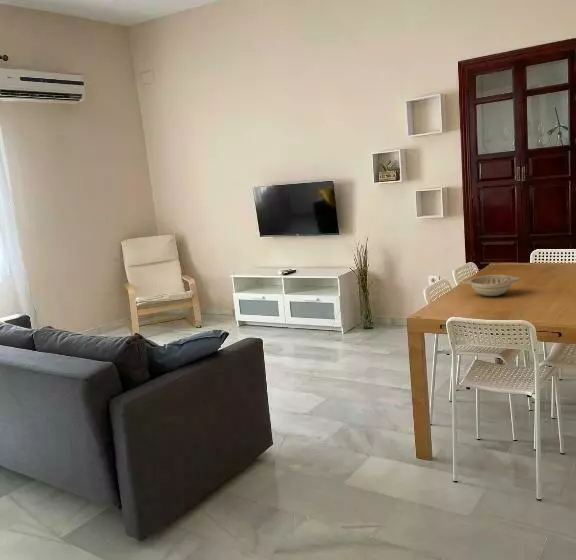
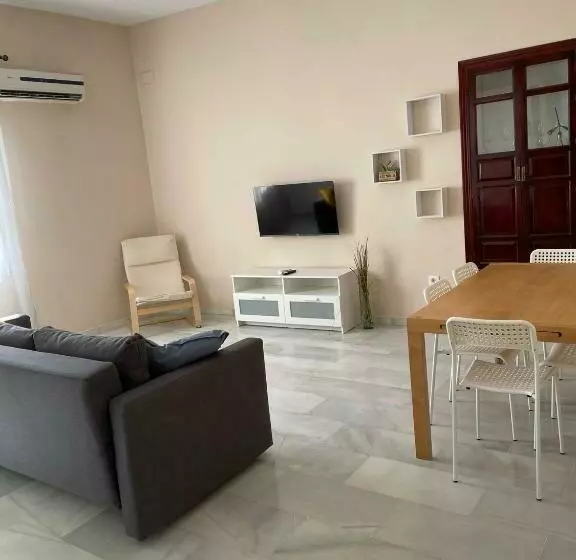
- decorative bowl [462,274,521,297]
